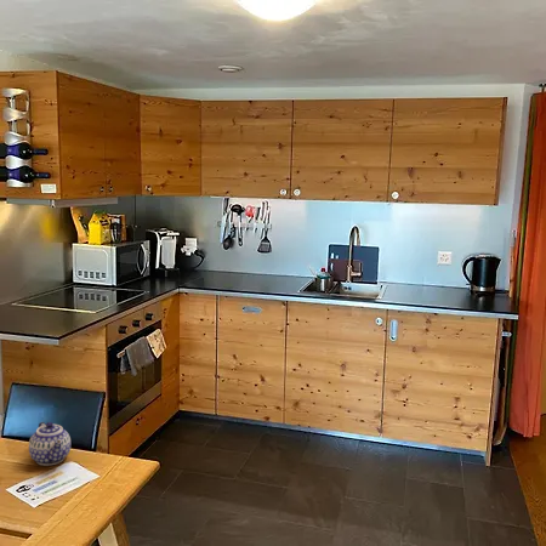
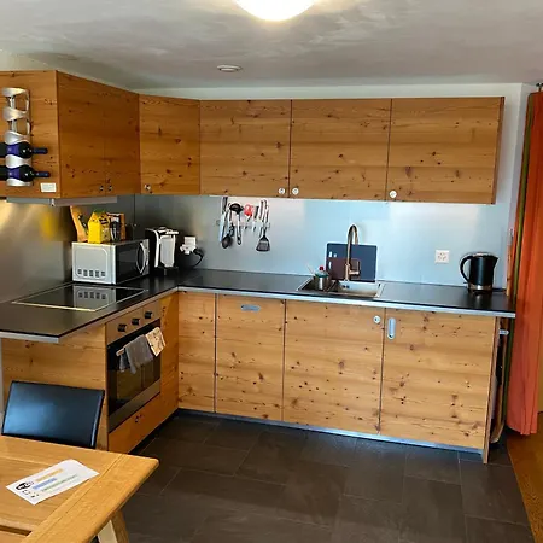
- teapot [28,421,72,467]
